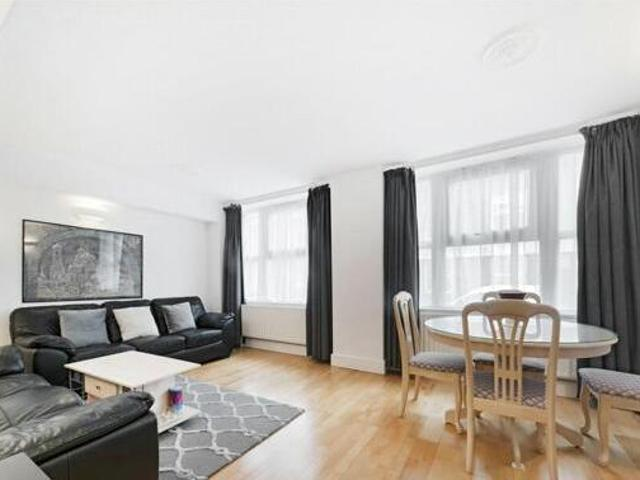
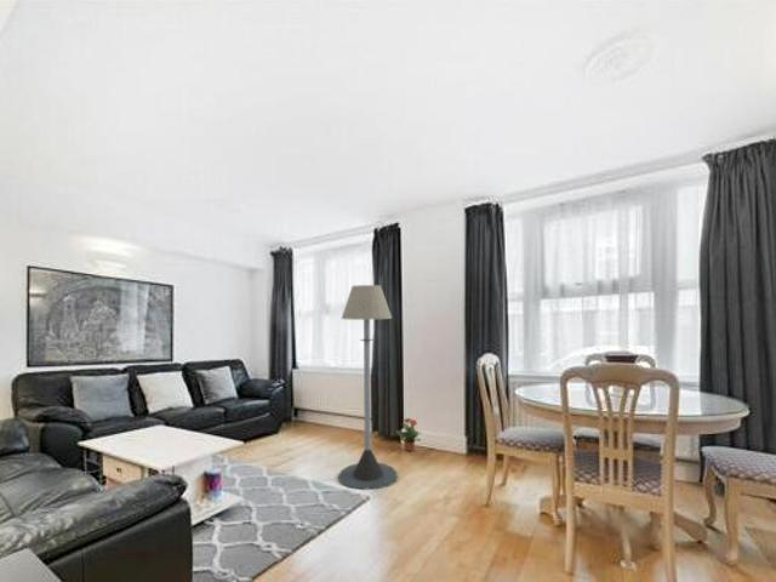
+ floor lamp [337,284,398,491]
+ potted plant [394,417,423,452]
